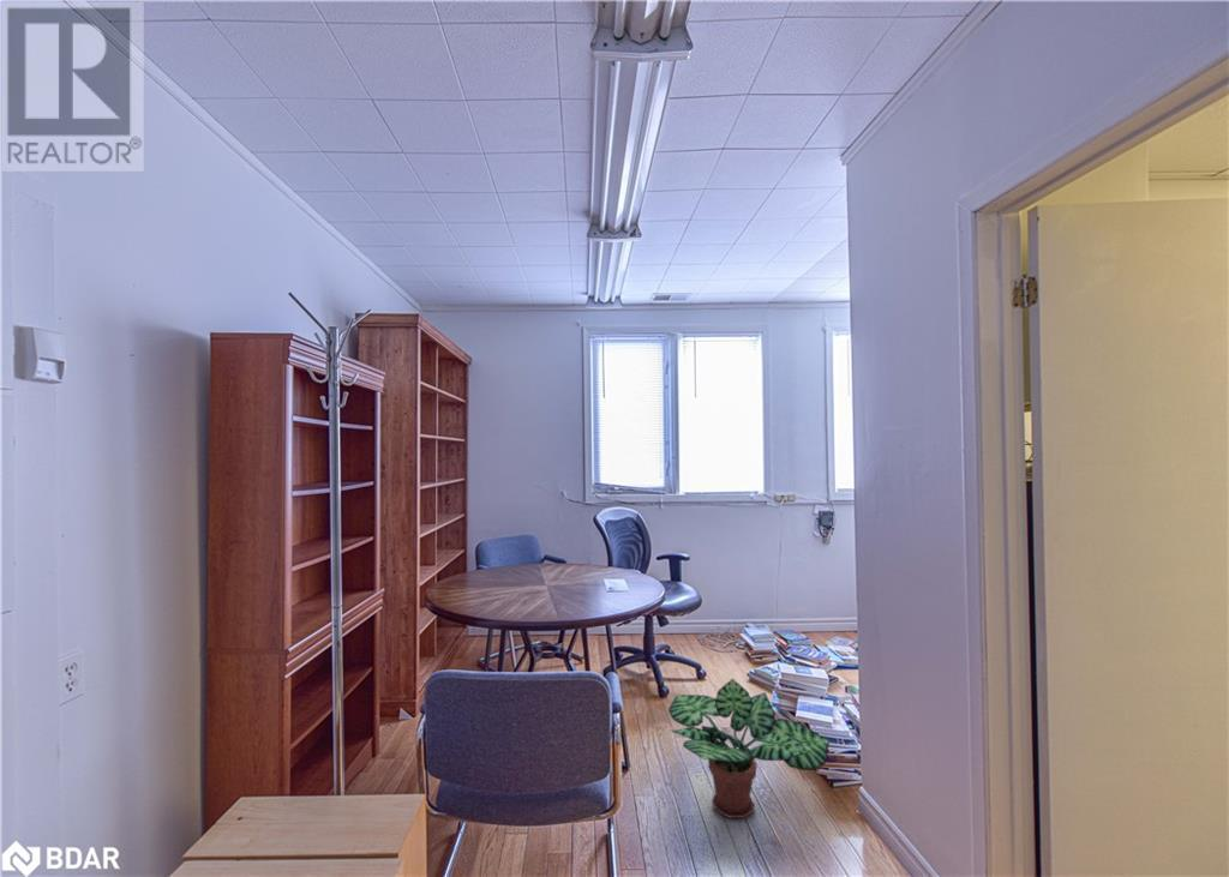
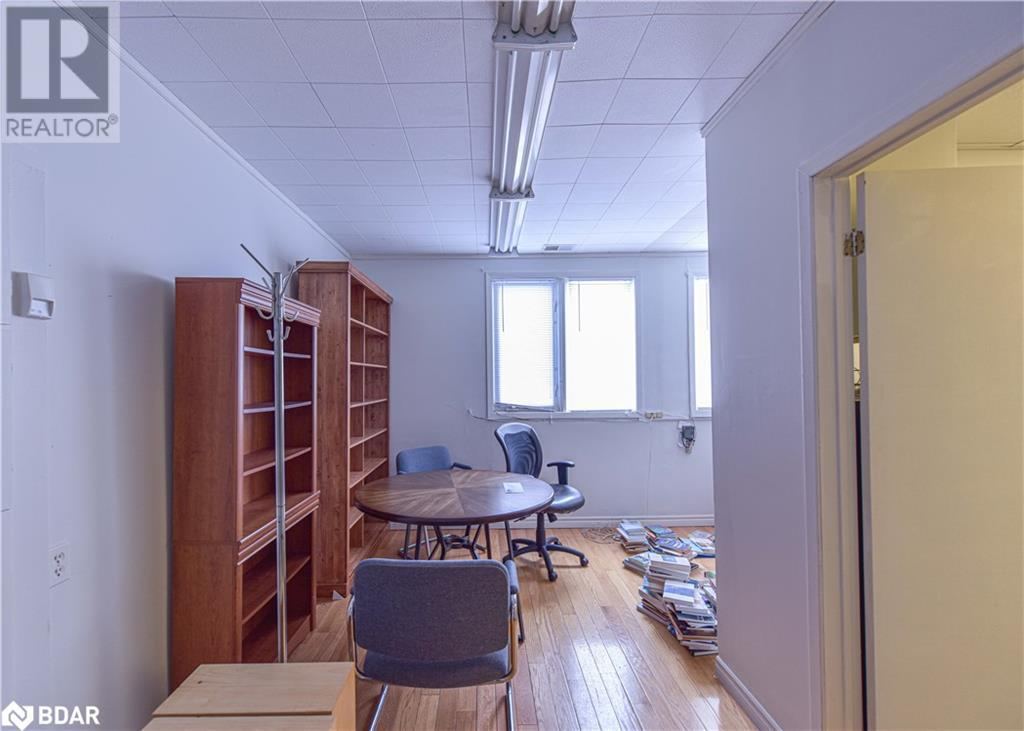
- potted plant [667,678,831,819]
